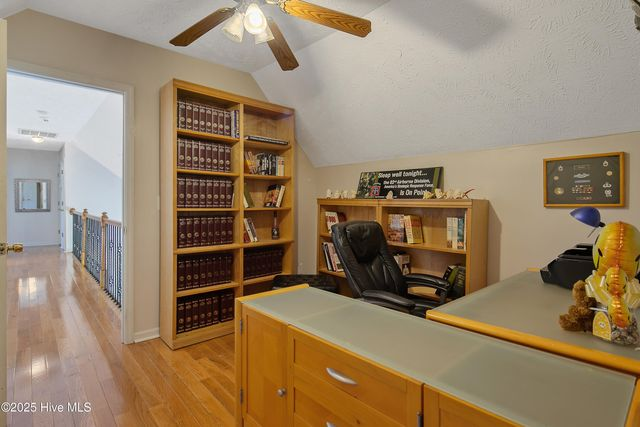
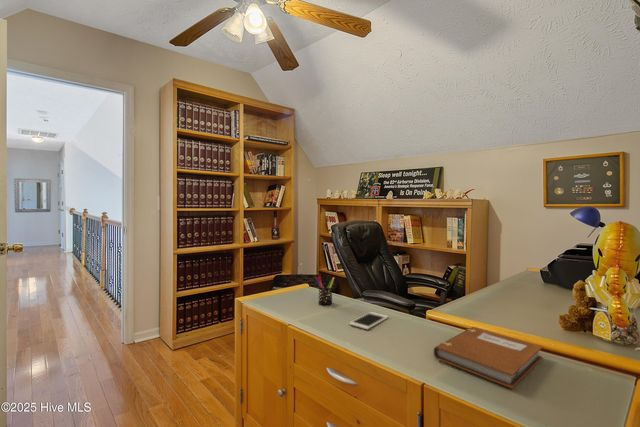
+ pen holder [314,275,335,306]
+ cell phone [348,311,390,330]
+ notebook [433,326,544,389]
